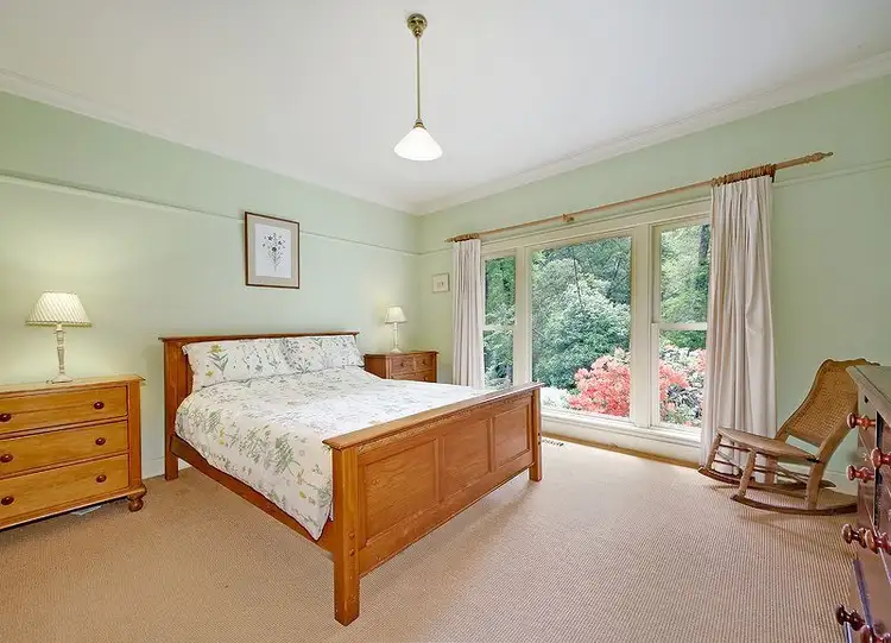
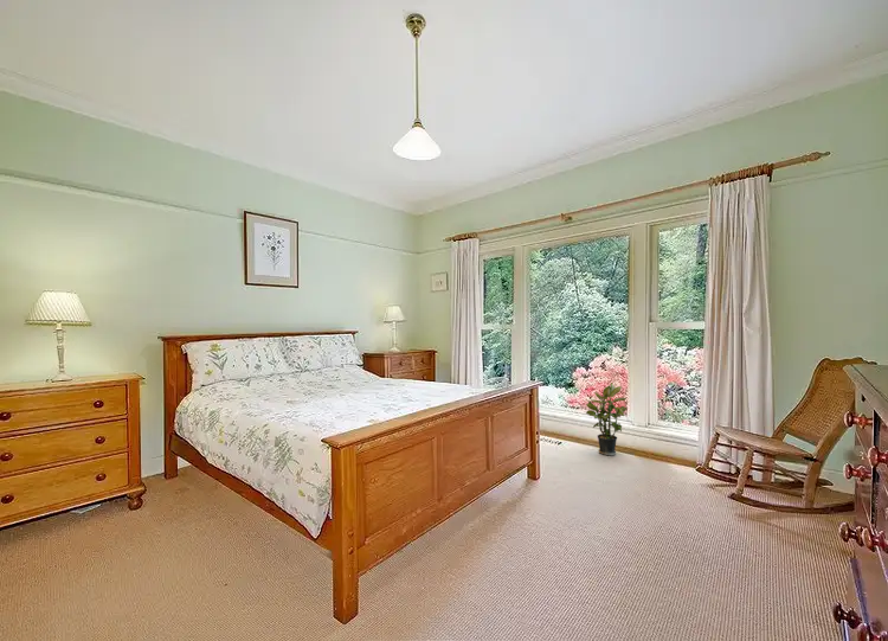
+ potted plant [585,382,629,456]
